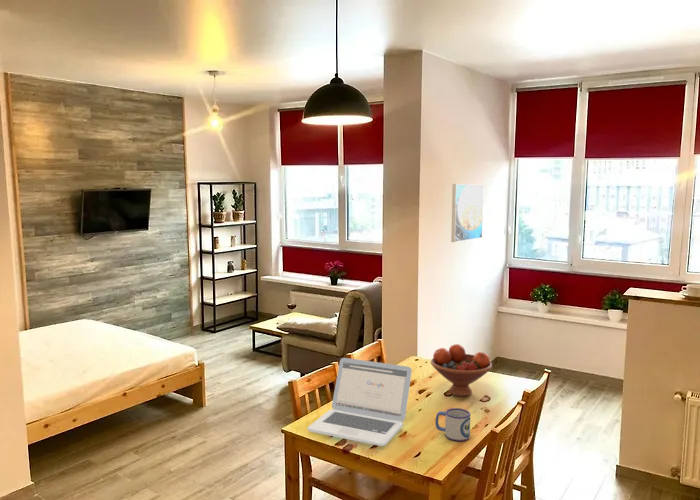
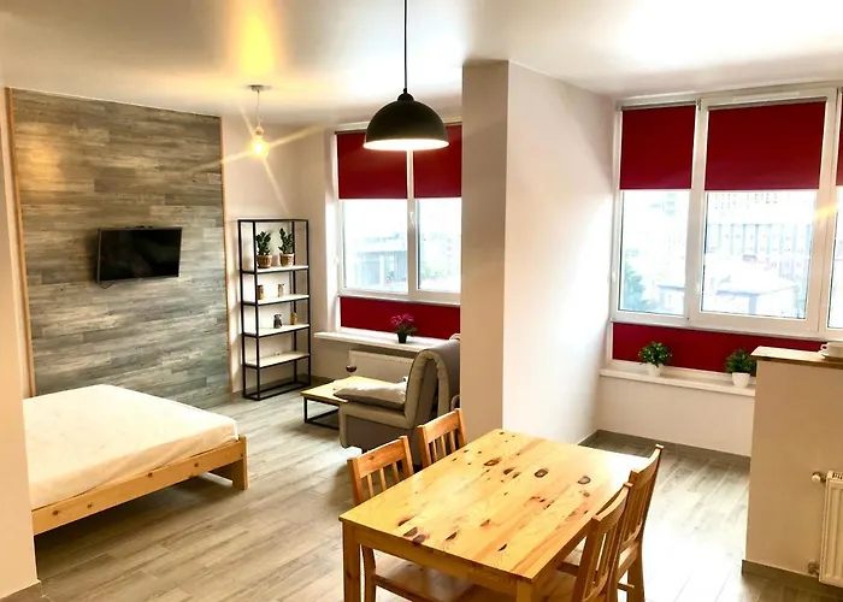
- laptop [306,357,413,447]
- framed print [450,183,485,243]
- fruit bowl [430,343,493,398]
- mug [434,407,471,442]
